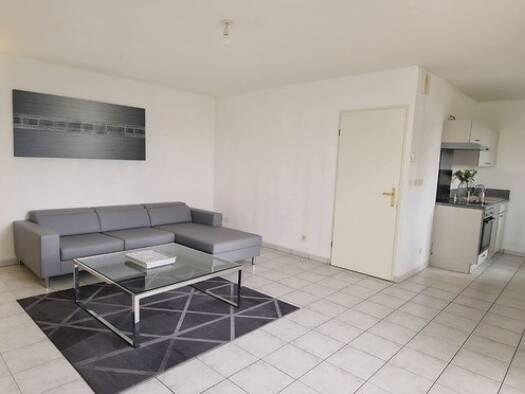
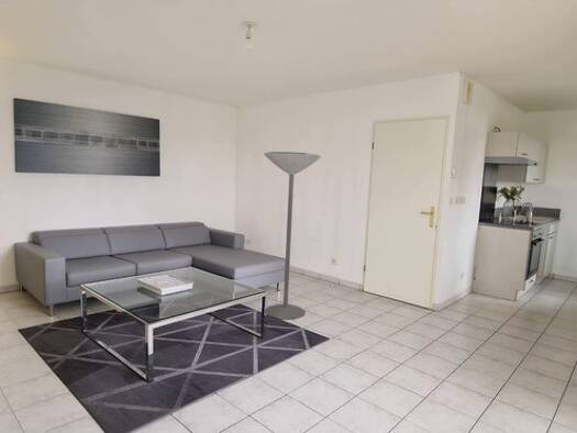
+ floor lamp [263,151,322,320]
